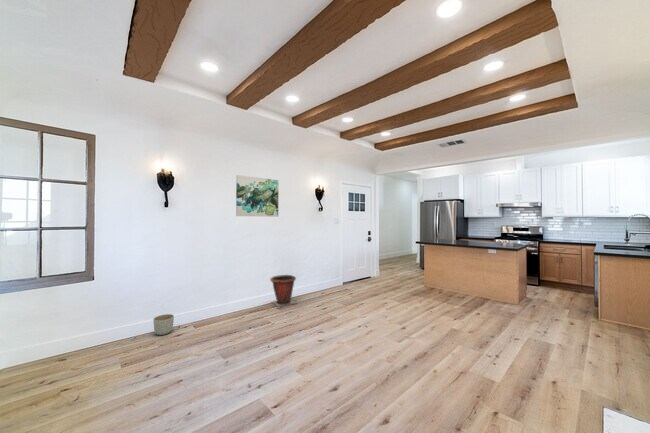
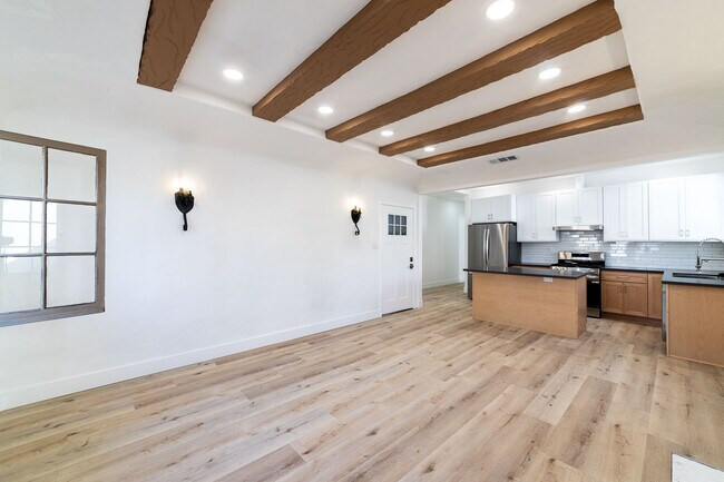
- planter [152,313,175,336]
- waste bin [269,274,297,307]
- wall art [235,174,280,218]
